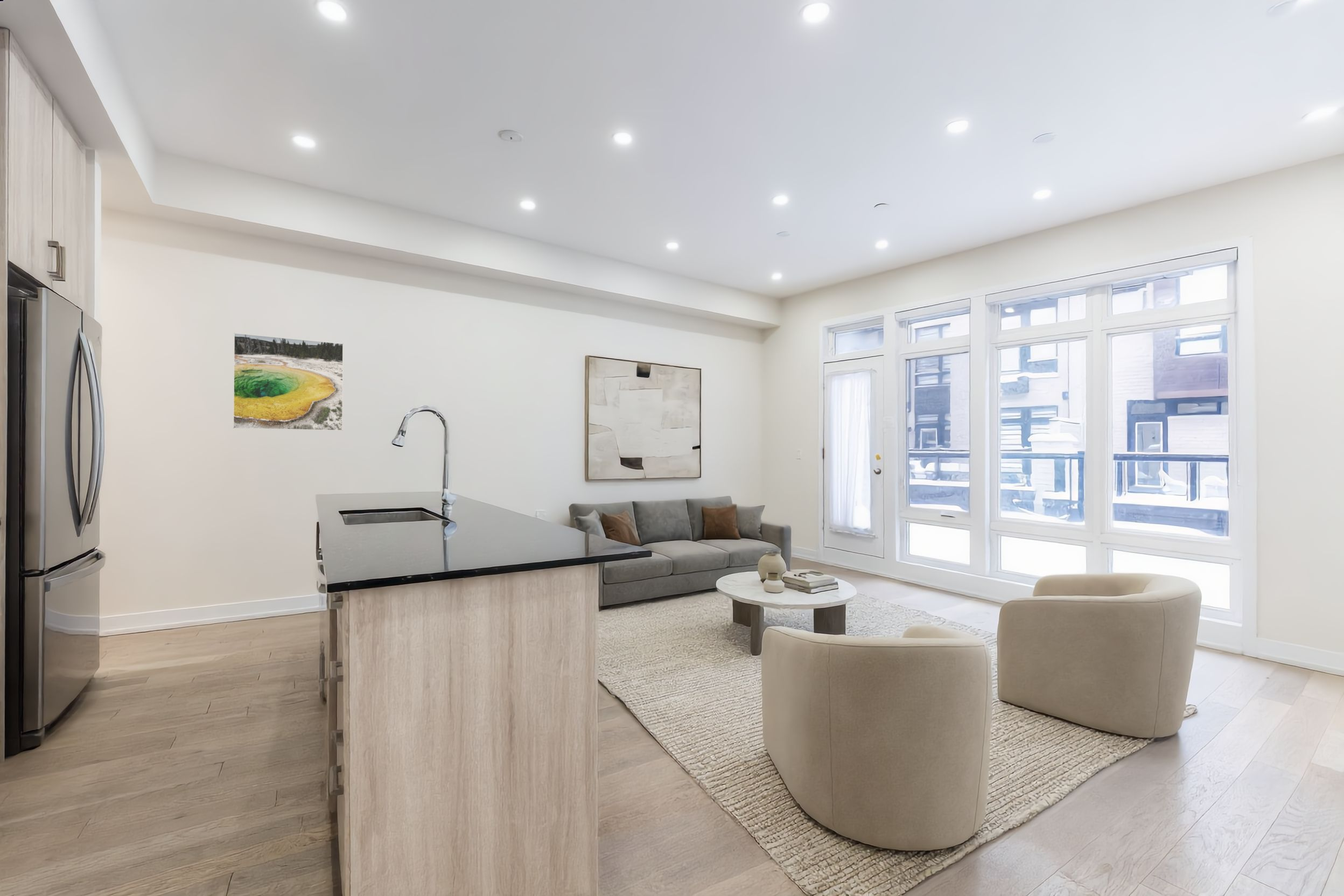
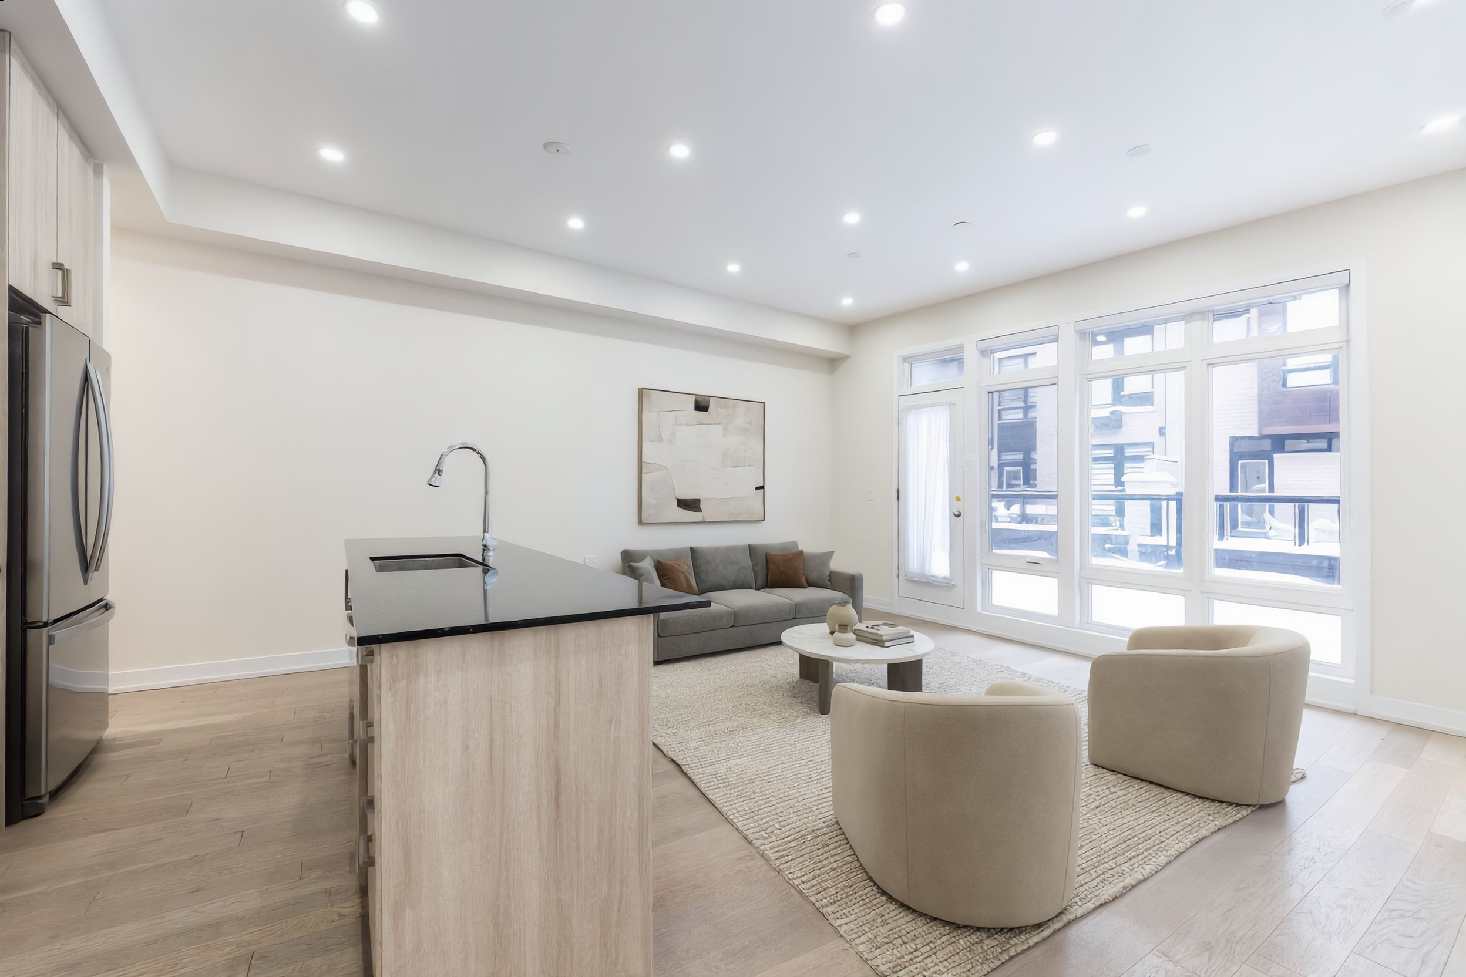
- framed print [233,332,344,431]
